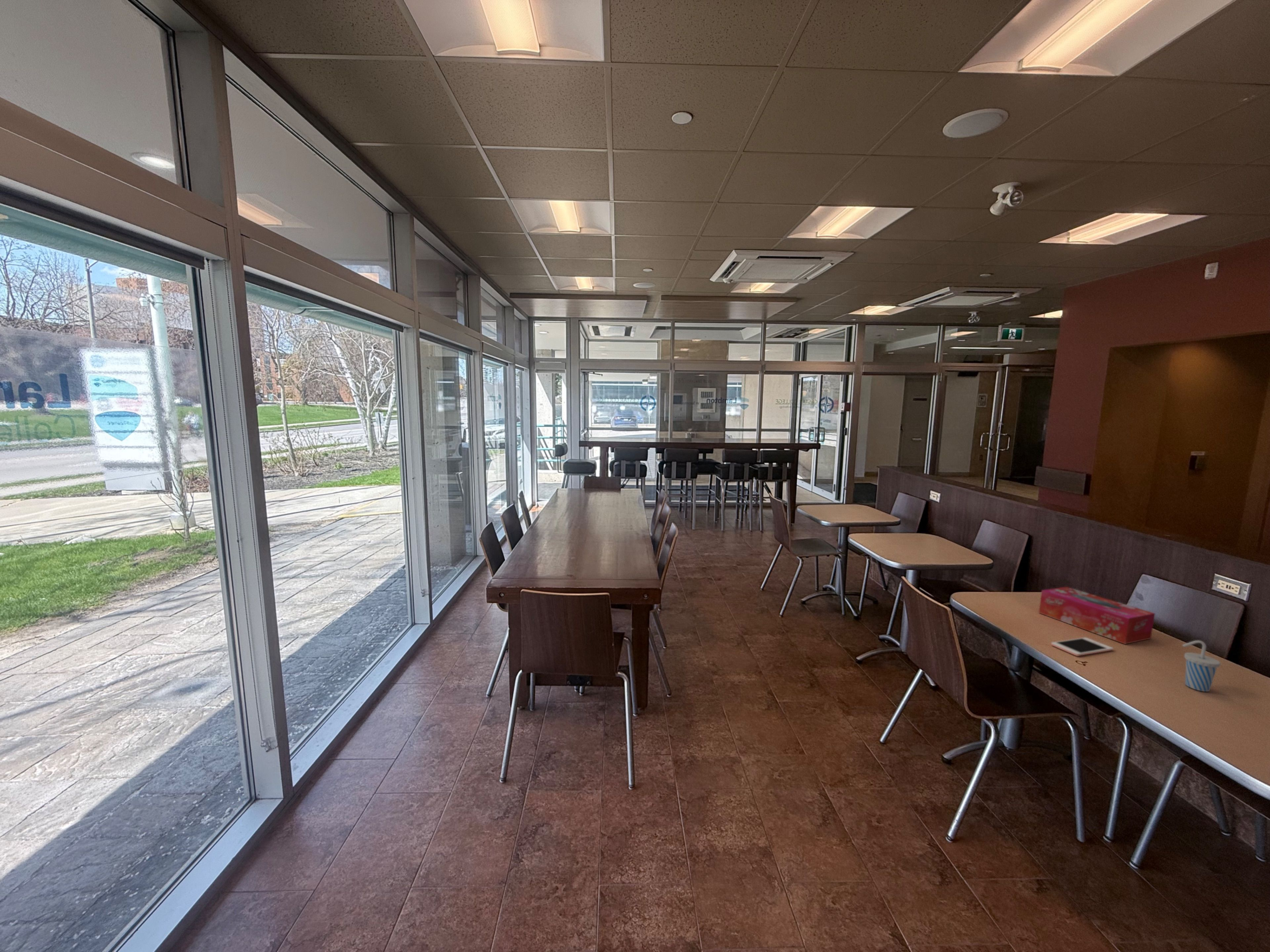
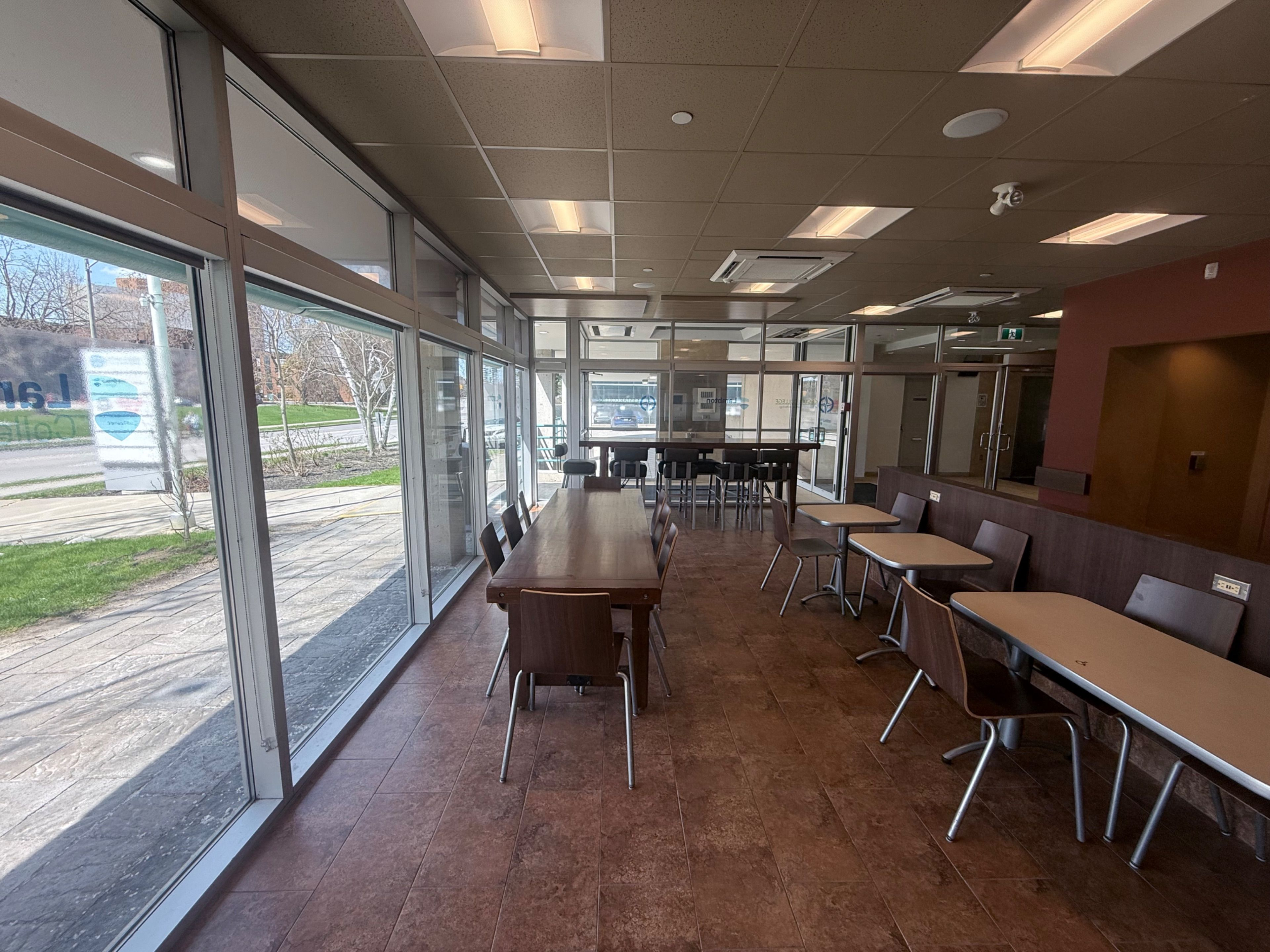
- cup [1182,640,1221,692]
- tissue box [1038,586,1155,645]
- cell phone [1051,637,1114,656]
